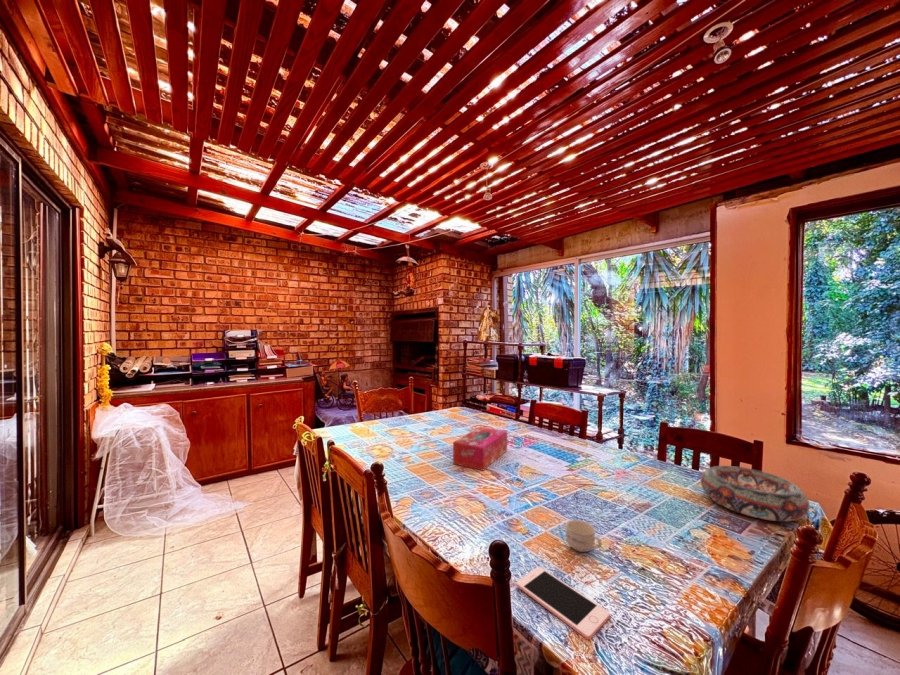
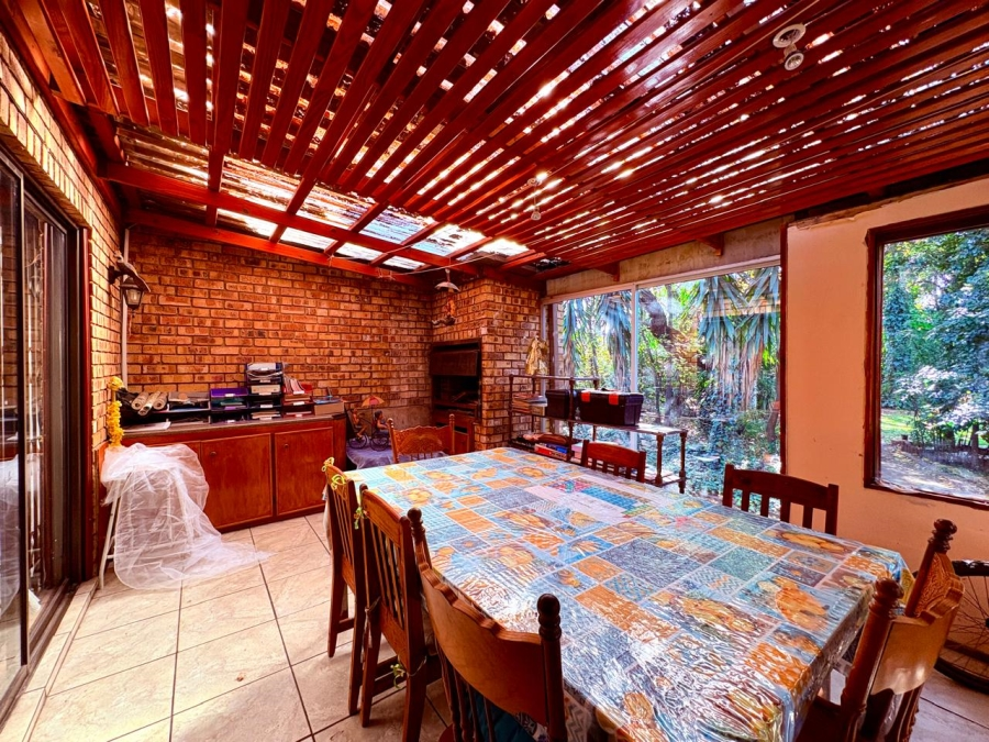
- cup [565,519,603,553]
- cell phone [516,566,611,641]
- tissue box [452,426,508,472]
- decorative bowl [700,465,811,523]
